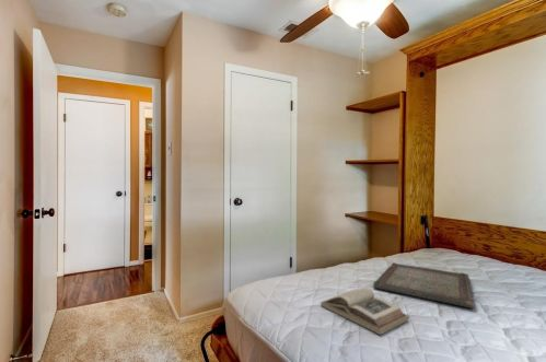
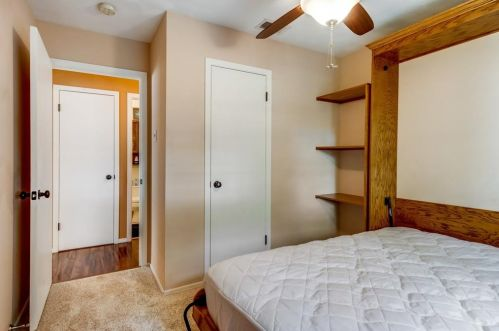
- book [320,287,410,336]
- serving tray [372,261,476,310]
